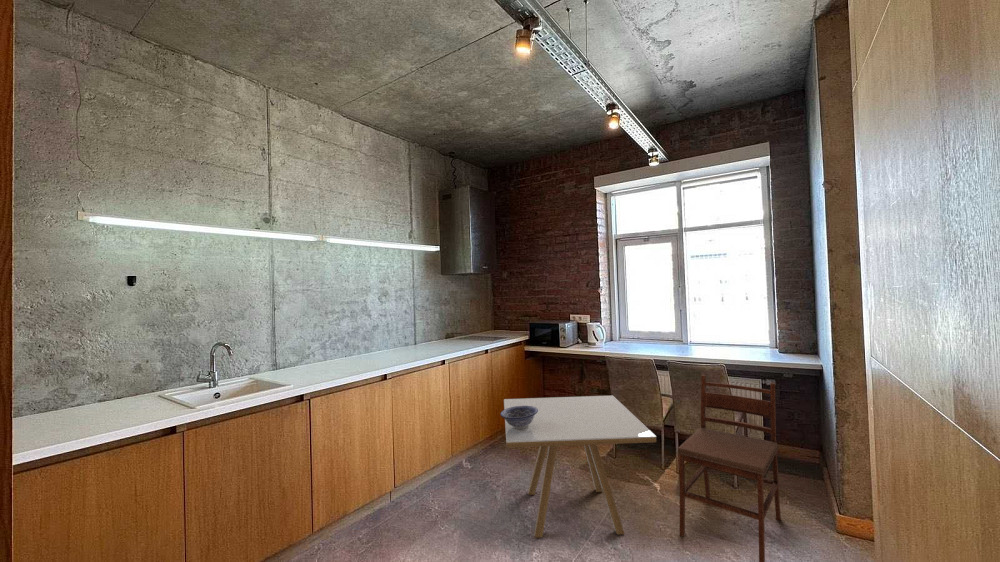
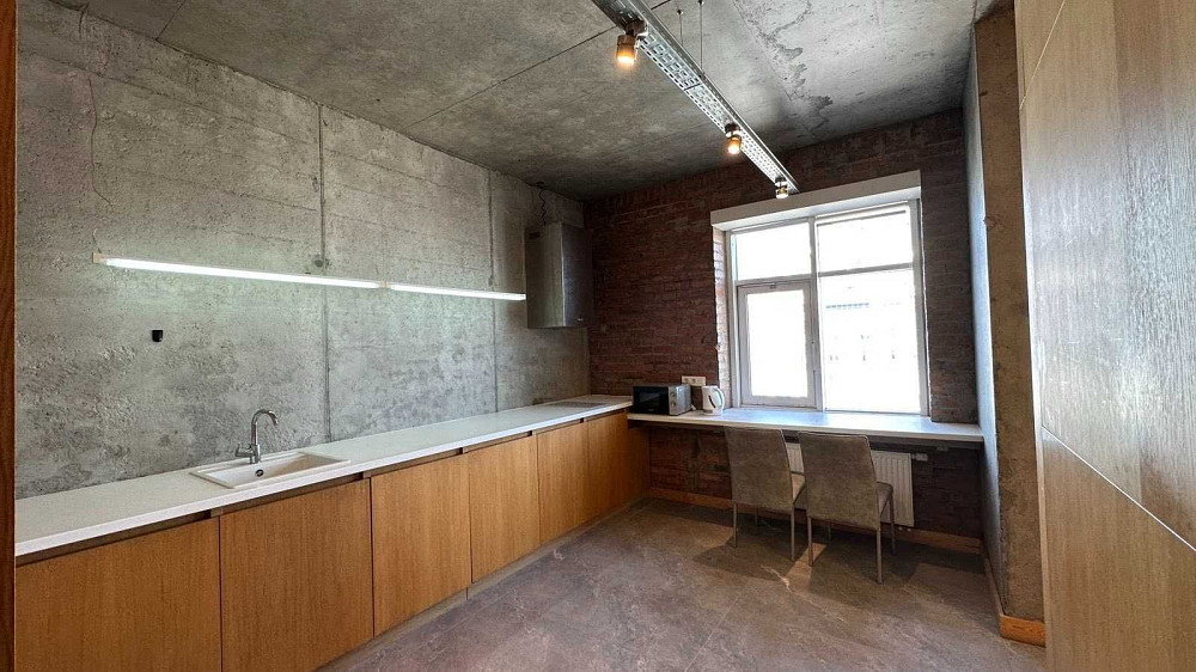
- decorative bowl [499,406,538,429]
- dining table [503,394,657,539]
- dining chair [677,374,782,562]
